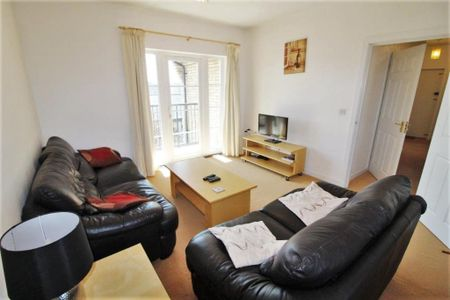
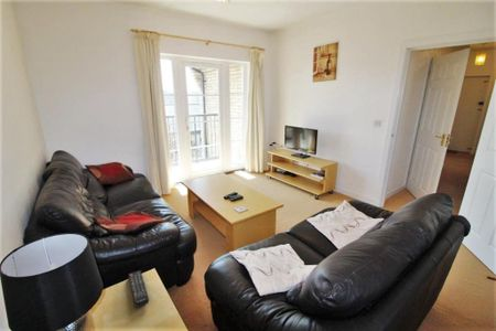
+ remote control [128,269,150,308]
